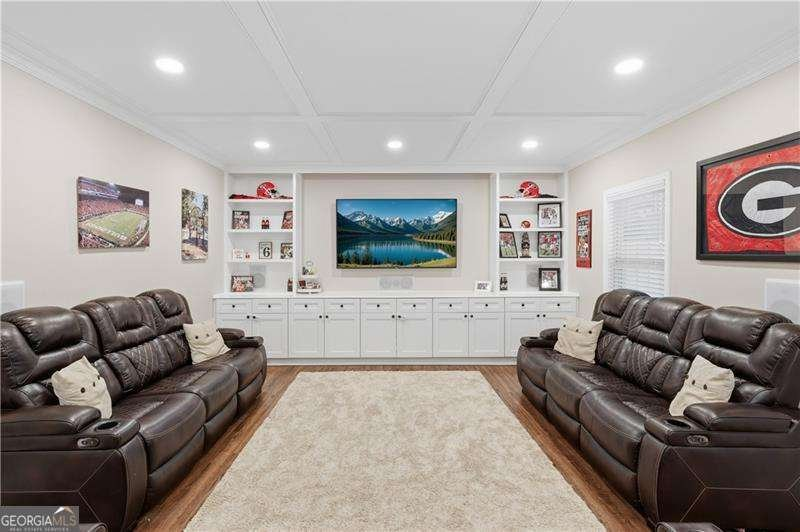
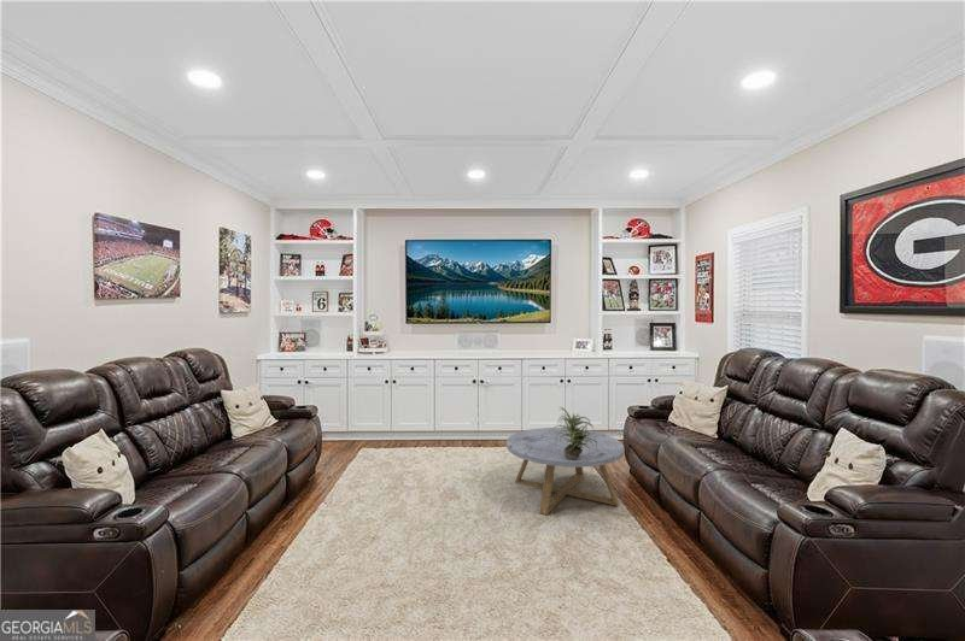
+ coffee table [505,427,626,516]
+ potted plant [549,406,597,459]
